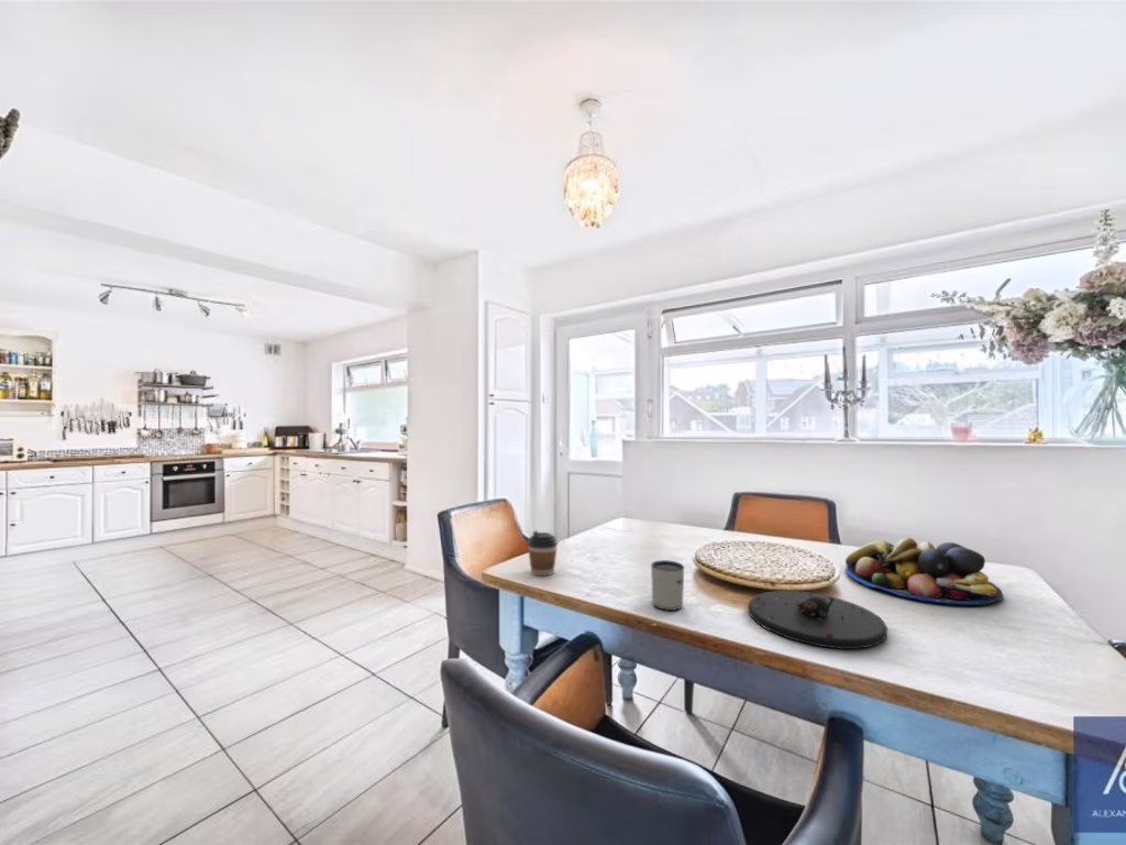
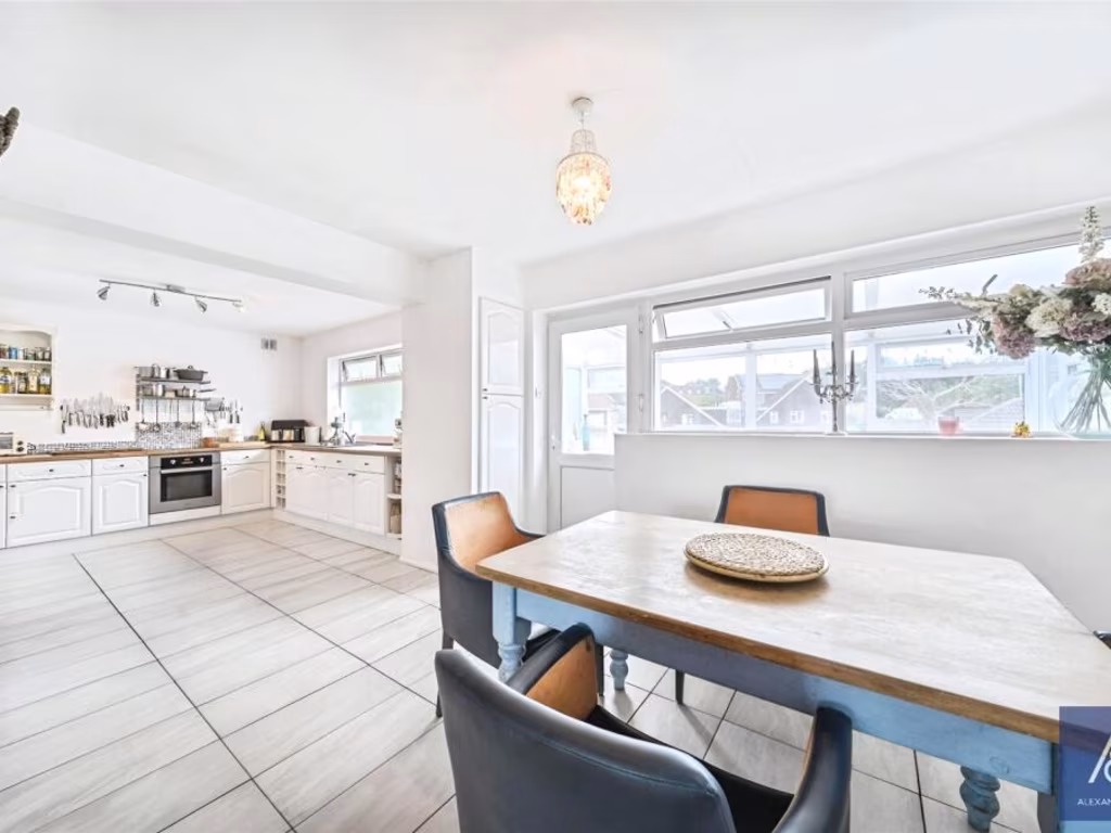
- plate [747,590,888,650]
- fruit bowl [844,537,1004,606]
- coffee cup [527,529,559,577]
- mug [650,559,685,612]
